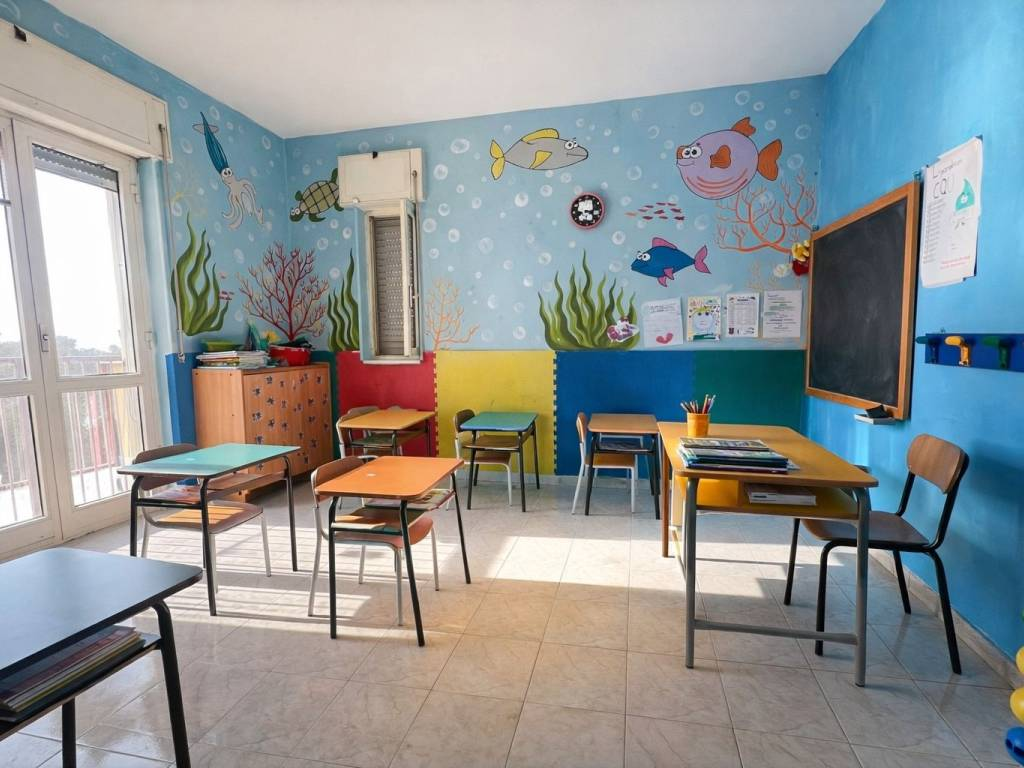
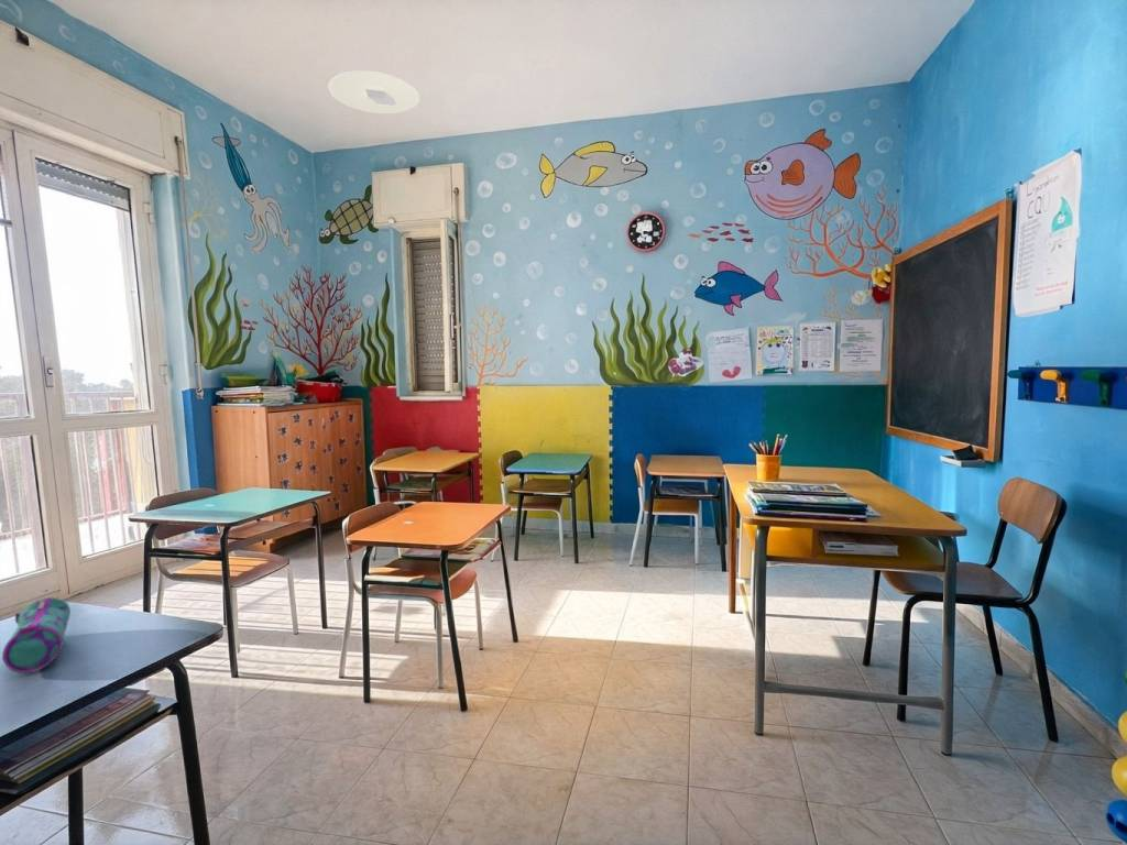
+ ceiling light [327,69,422,116]
+ pencil case [1,596,72,674]
